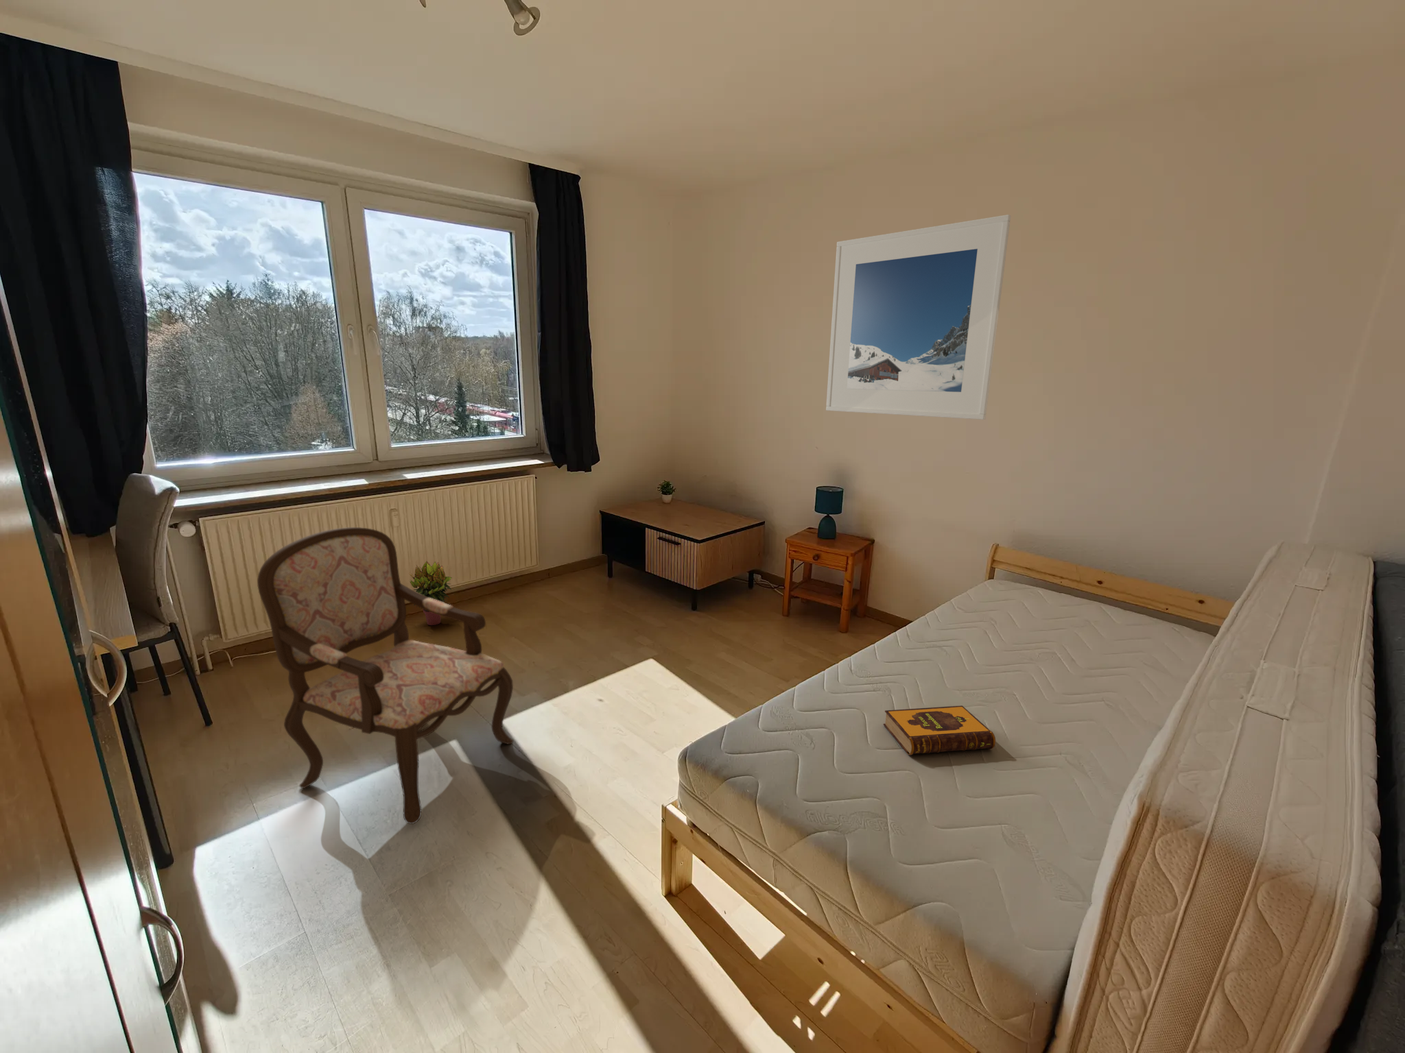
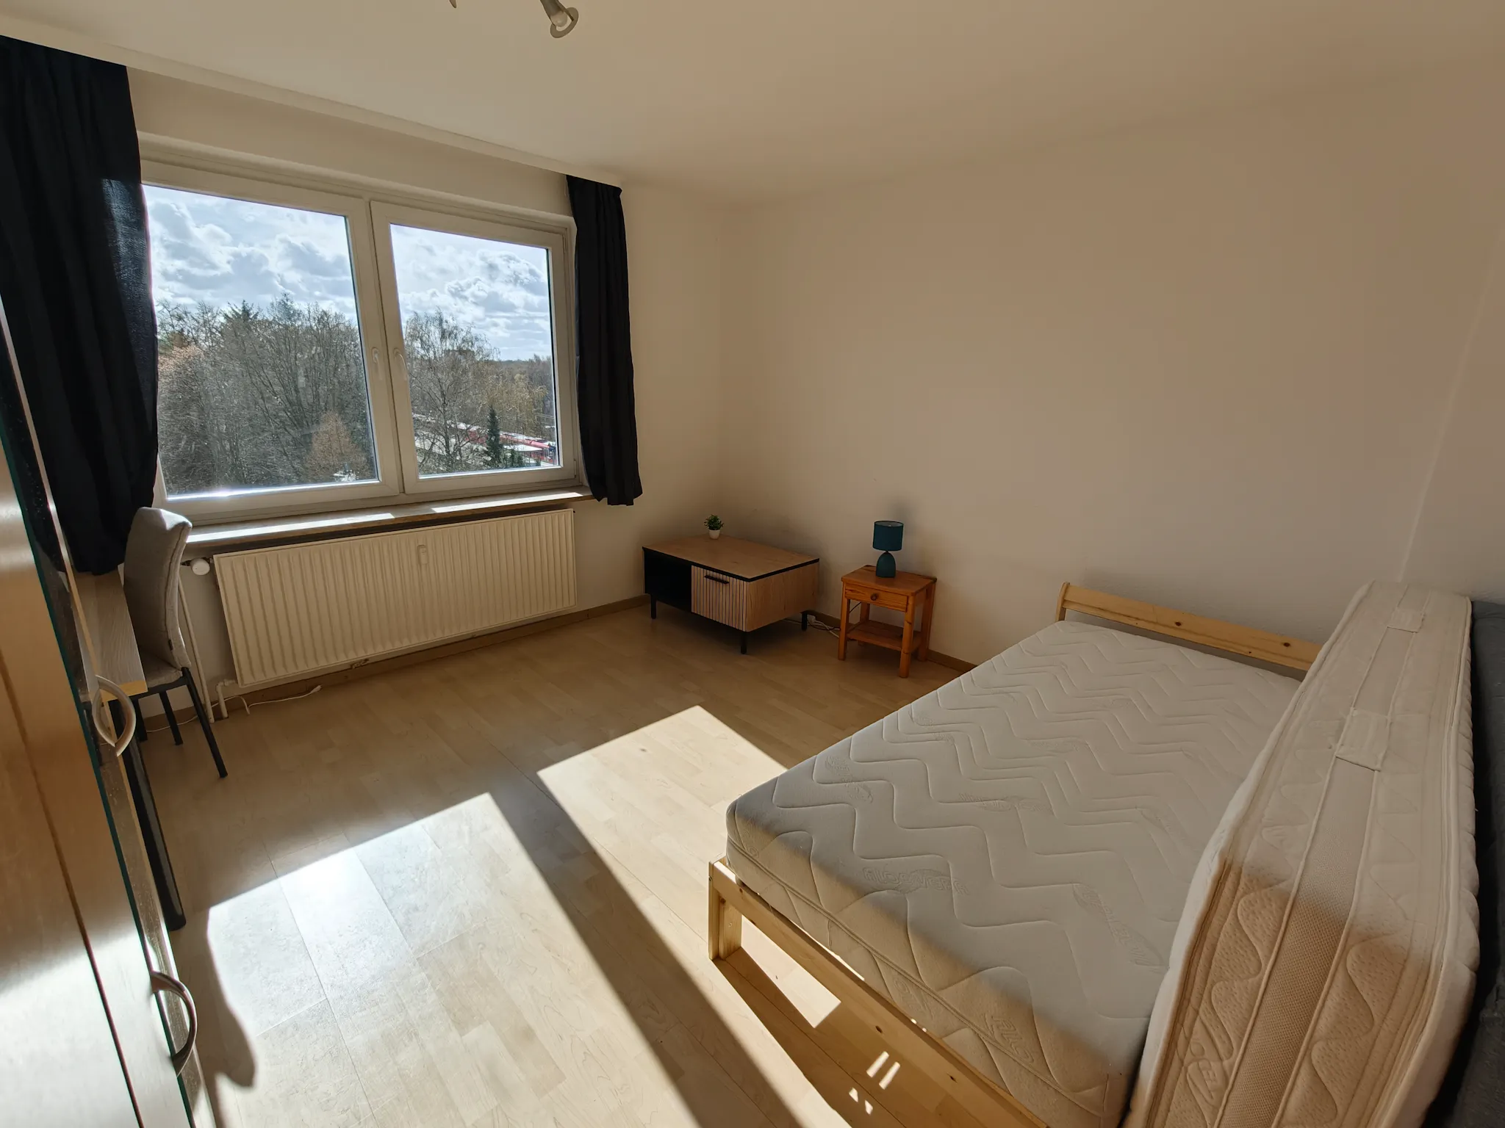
- potted plant [408,561,454,626]
- hardback book [883,705,996,755]
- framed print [825,213,1011,420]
- armchair [257,526,513,825]
